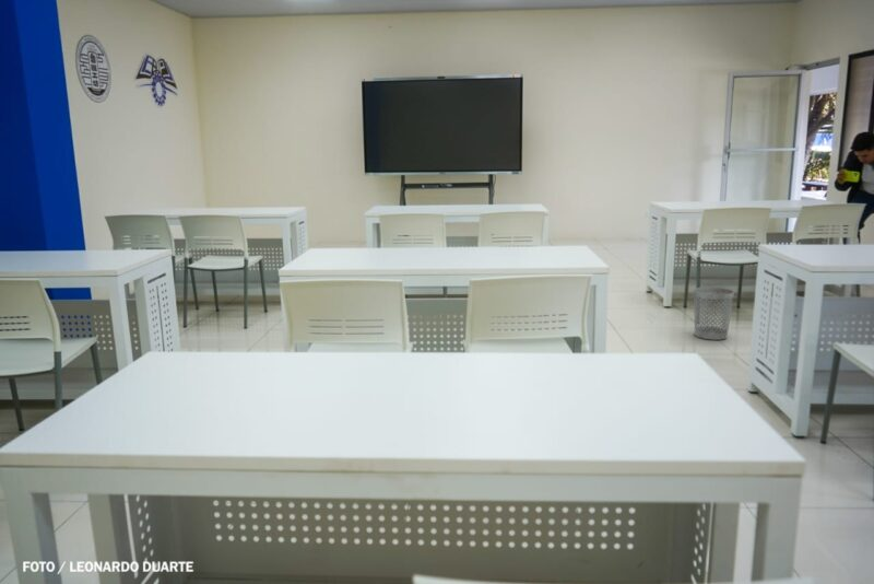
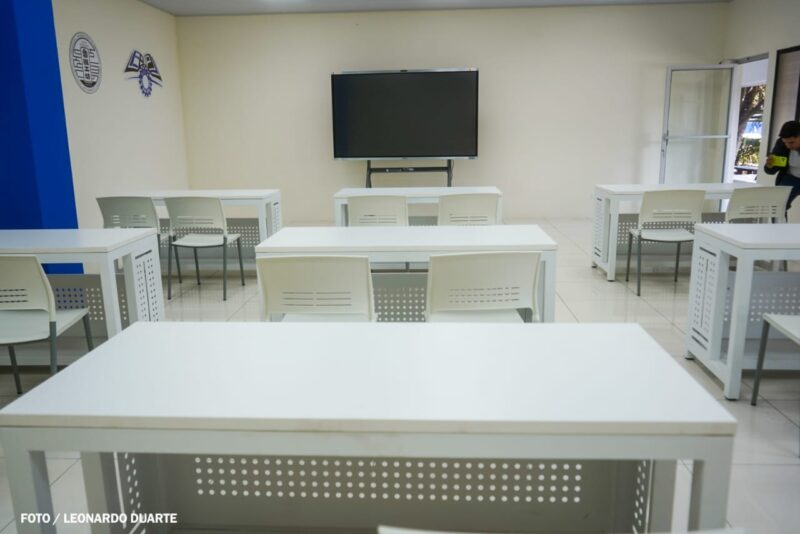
- wastebasket [693,287,735,341]
